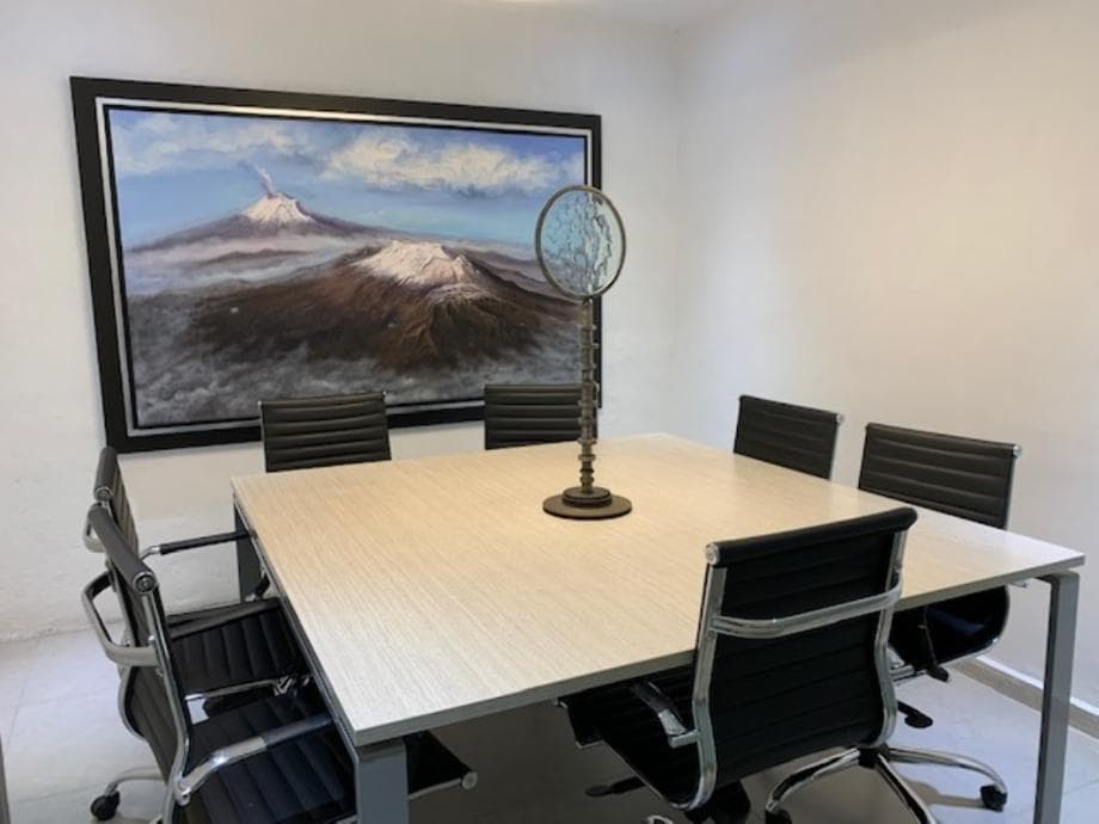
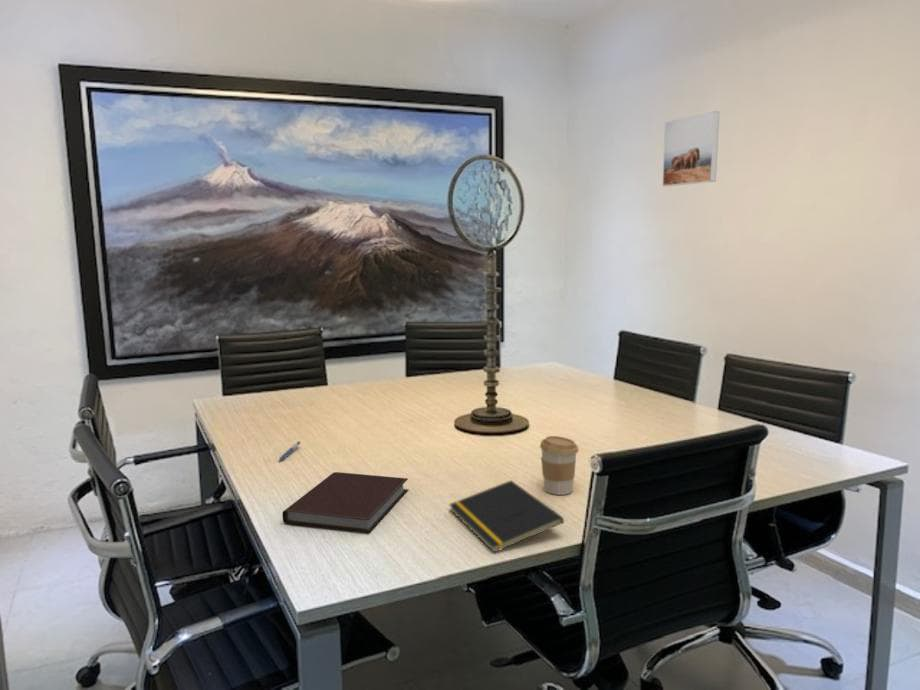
+ notebook [282,471,409,534]
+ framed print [661,110,720,187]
+ coffee cup [539,435,579,496]
+ notepad [448,479,565,553]
+ pen [278,440,301,462]
